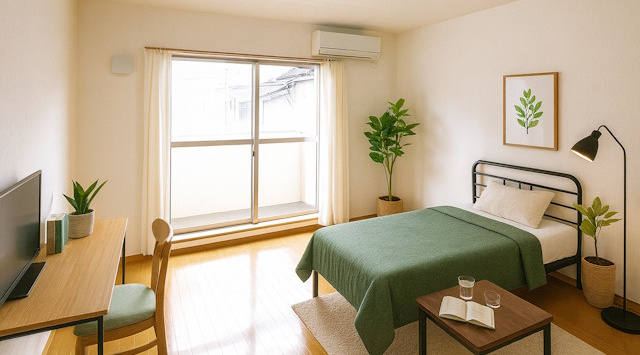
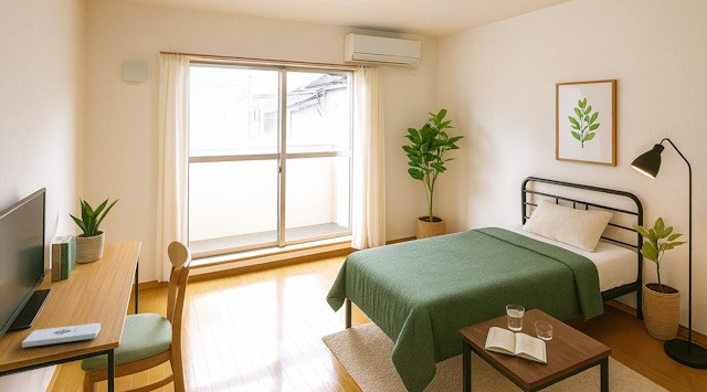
+ notepad [21,322,102,349]
